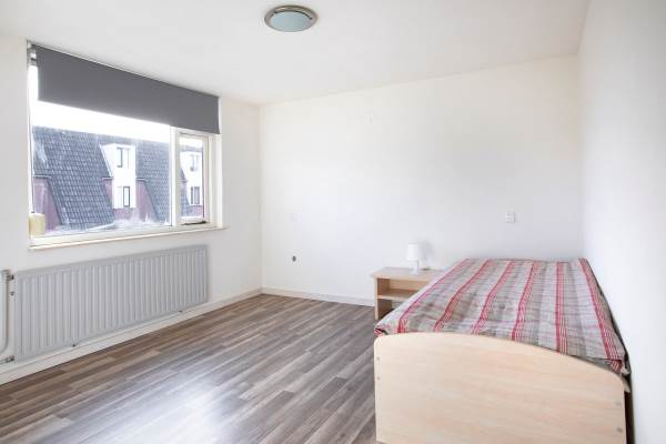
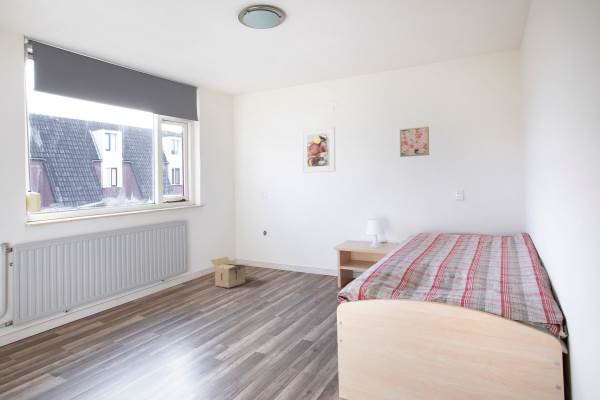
+ wall art [399,126,430,158]
+ cardboard box [210,256,253,289]
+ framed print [301,125,336,174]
